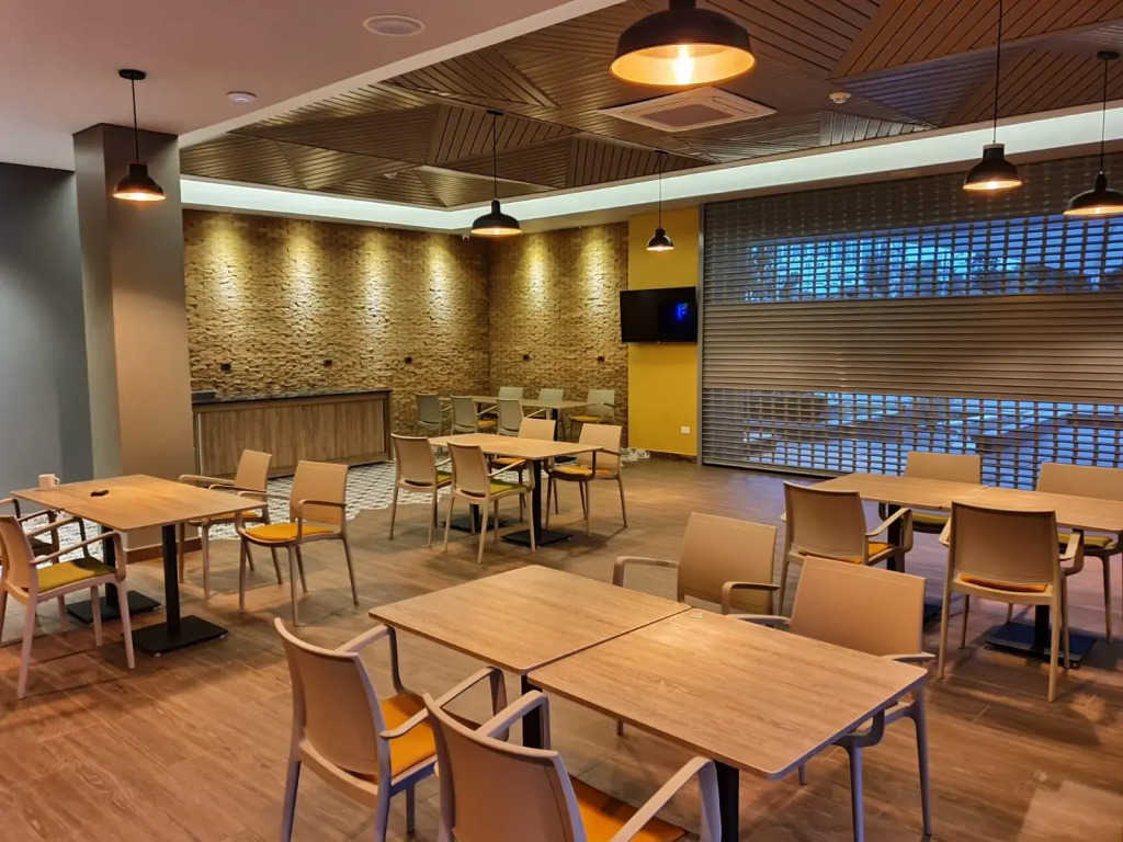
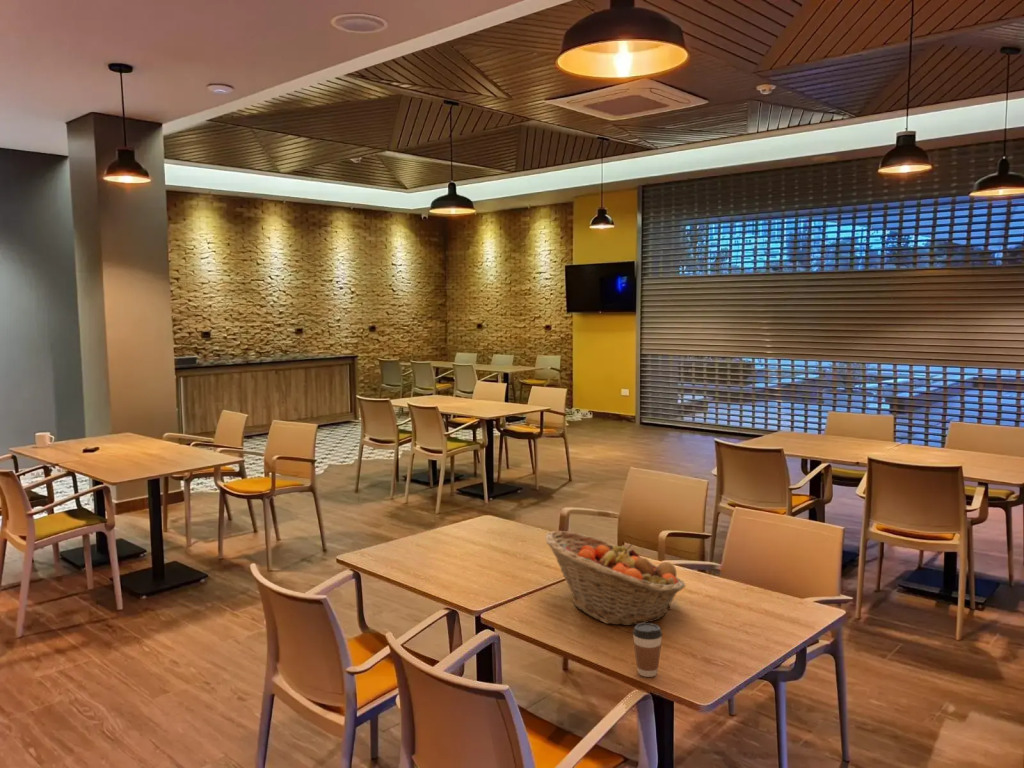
+ coffee cup [632,622,663,678]
+ fruit basket [544,530,686,626]
